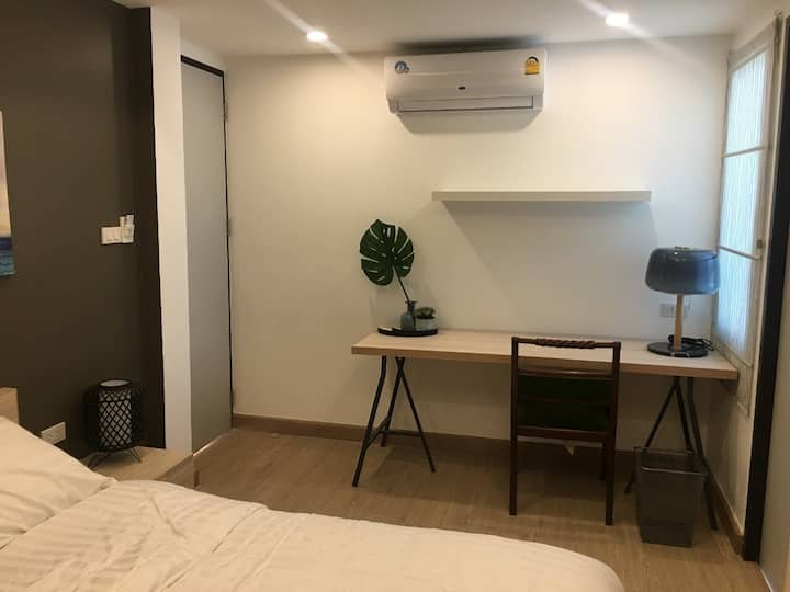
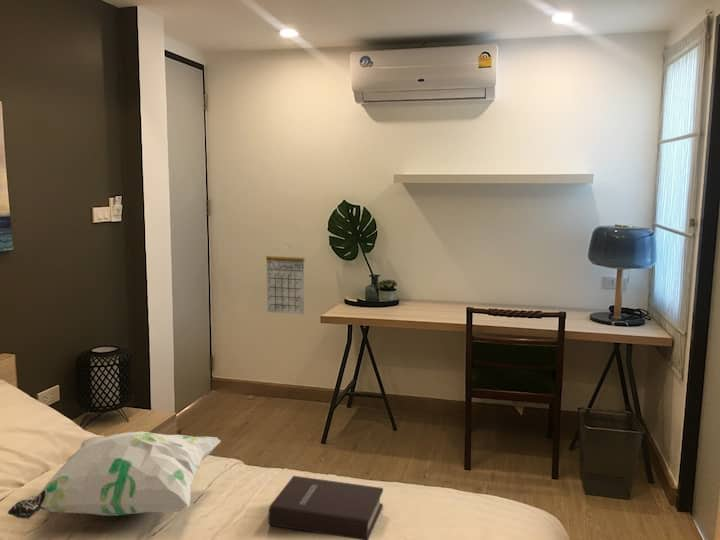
+ decorative pillow [7,431,222,520]
+ book [267,475,384,540]
+ calendar [265,242,306,316]
